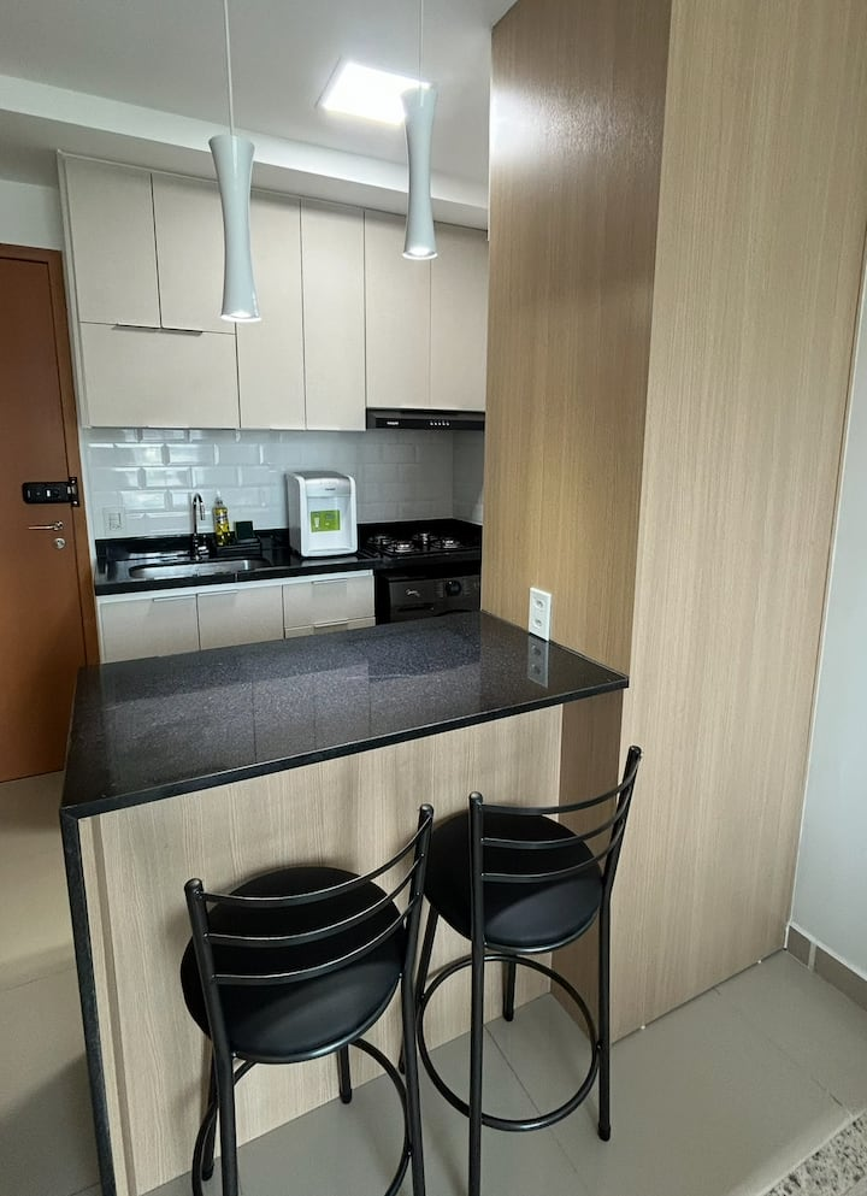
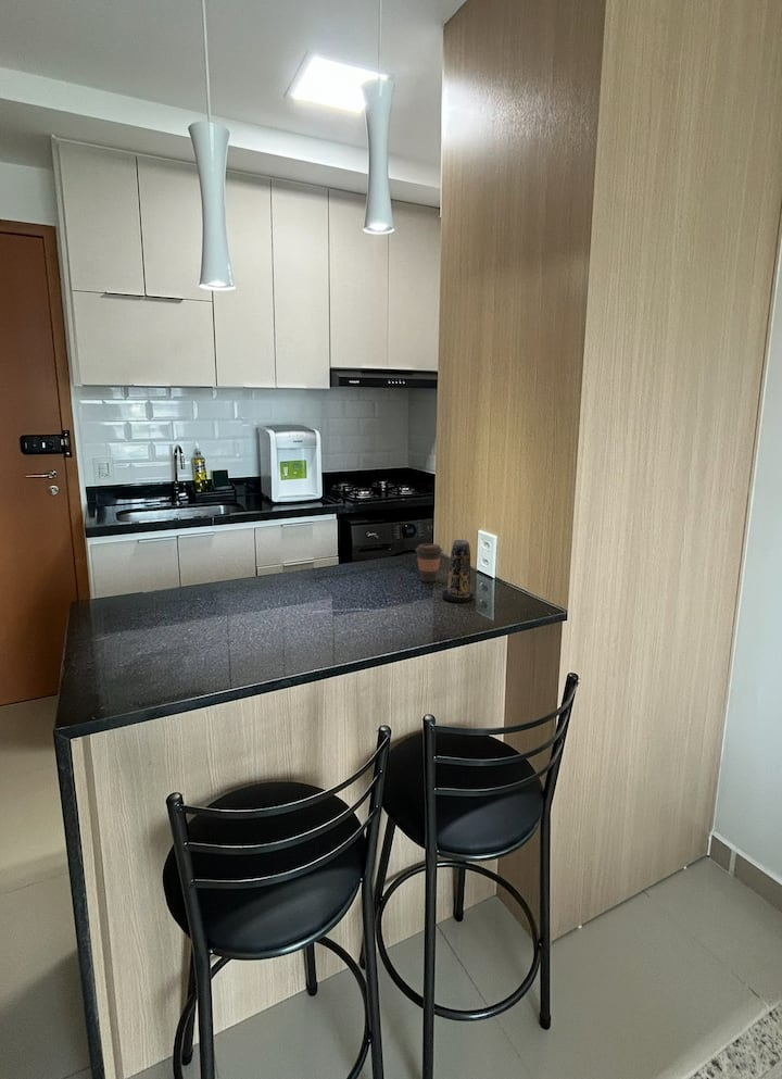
+ candle [441,539,475,603]
+ coffee cup [414,542,444,584]
